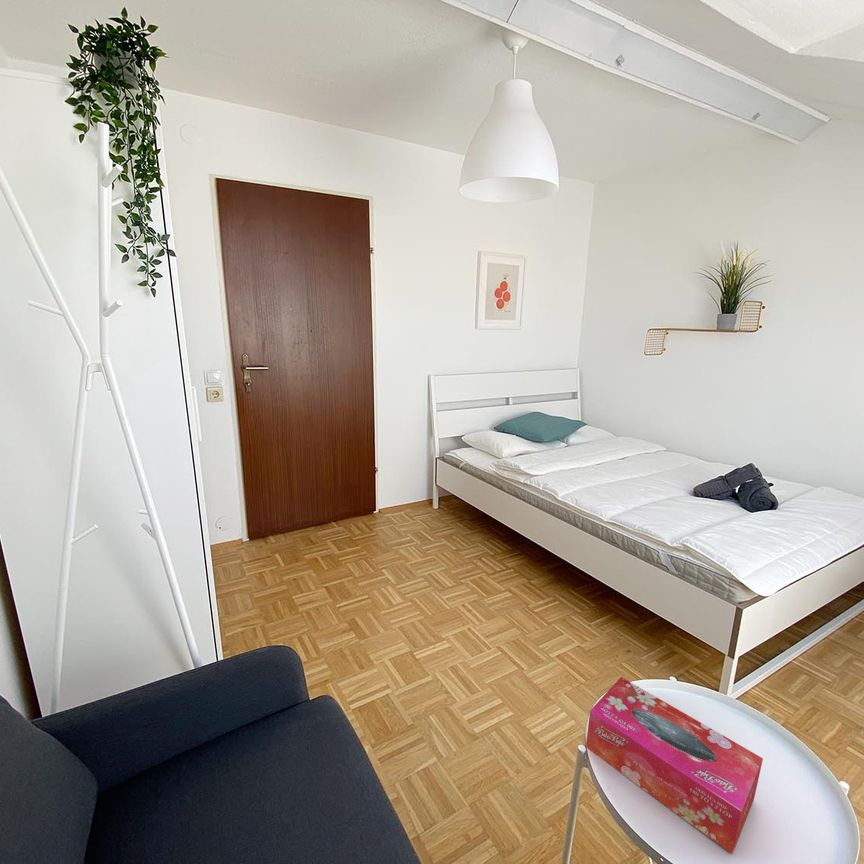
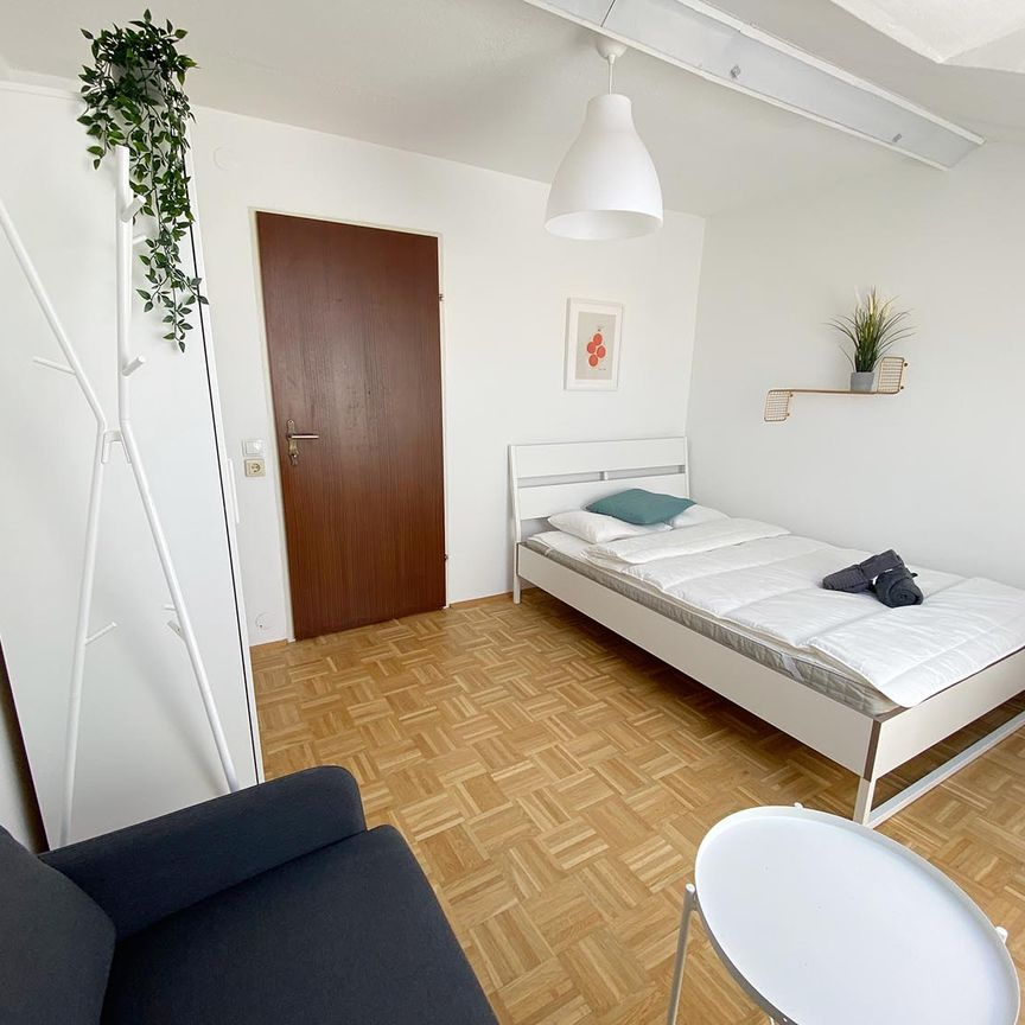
- tissue box [585,676,764,855]
